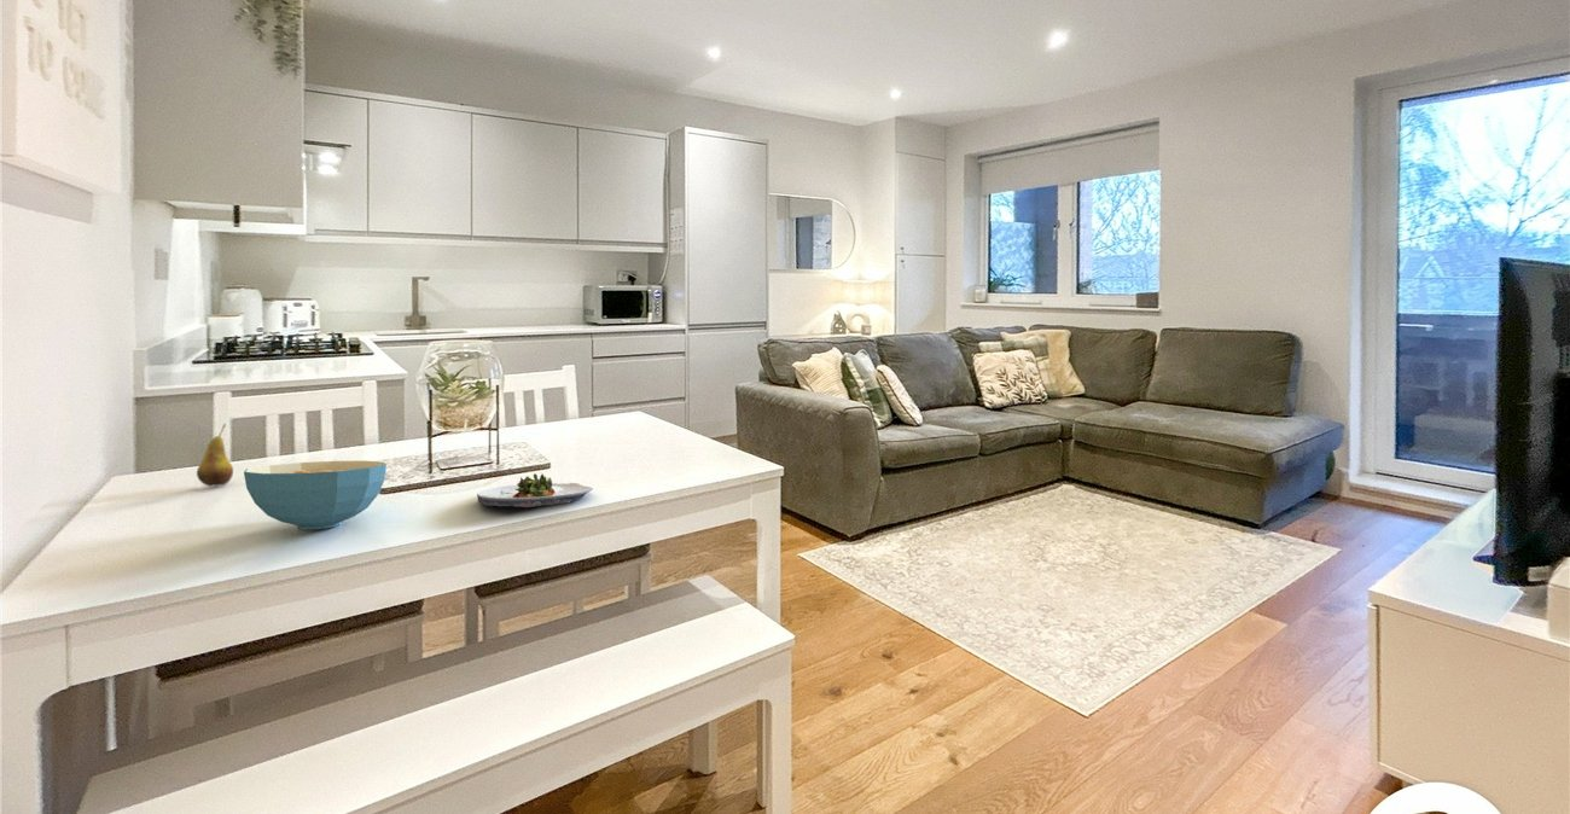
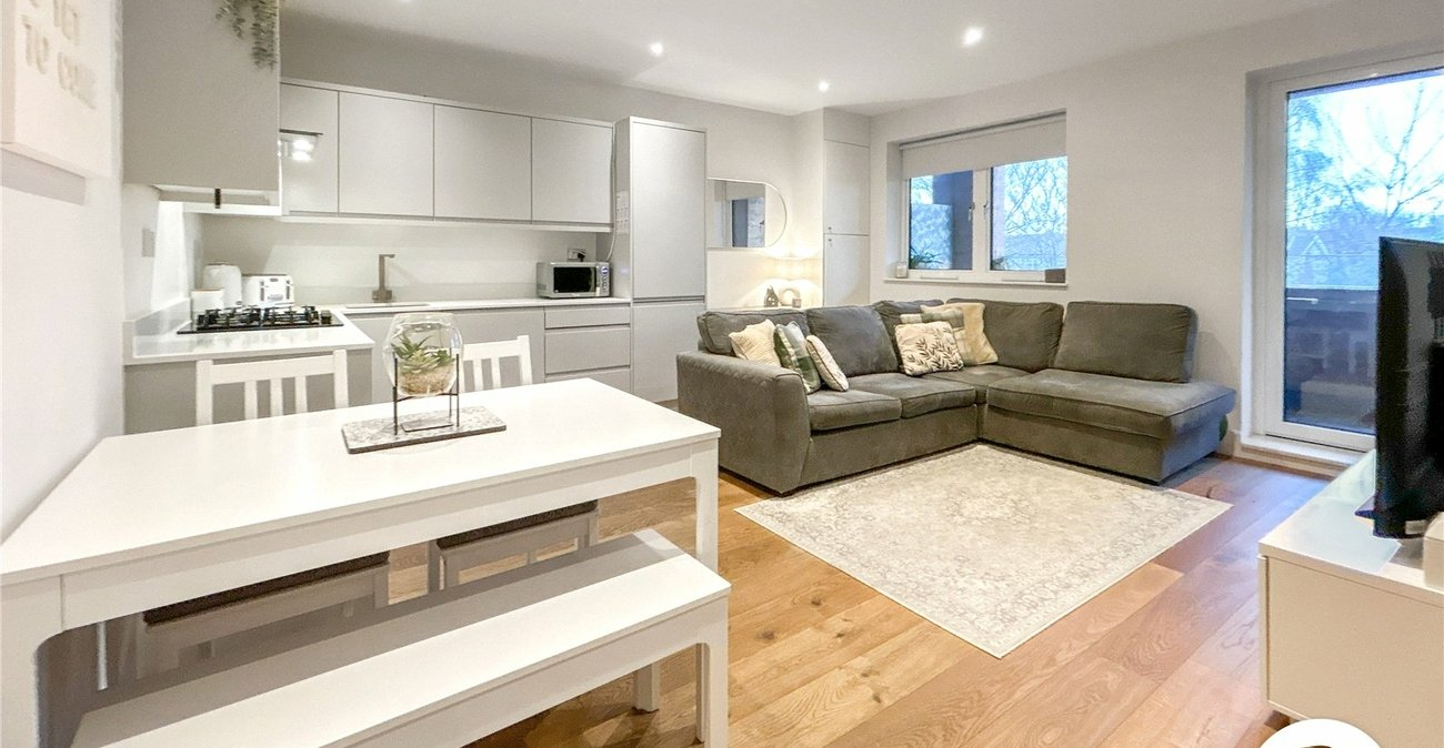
- cereal bowl [243,460,388,530]
- fruit [196,423,234,488]
- salad plate [476,472,594,508]
